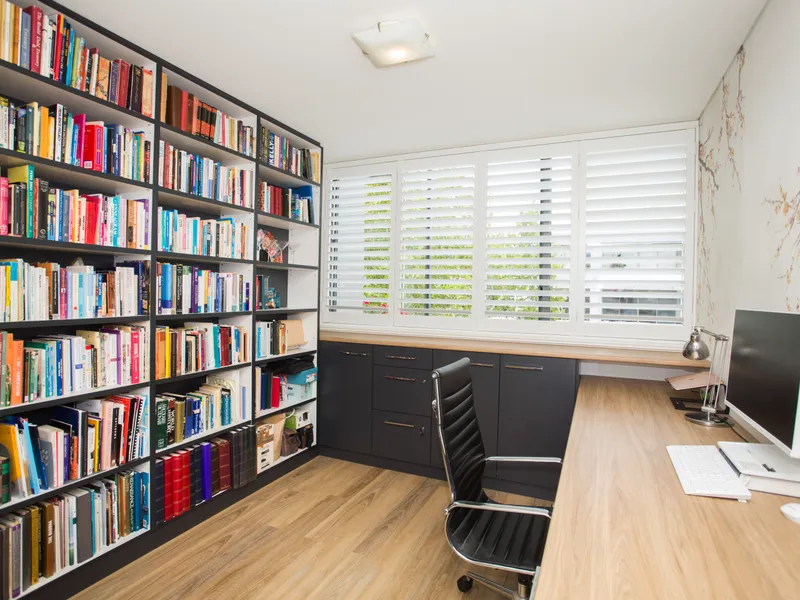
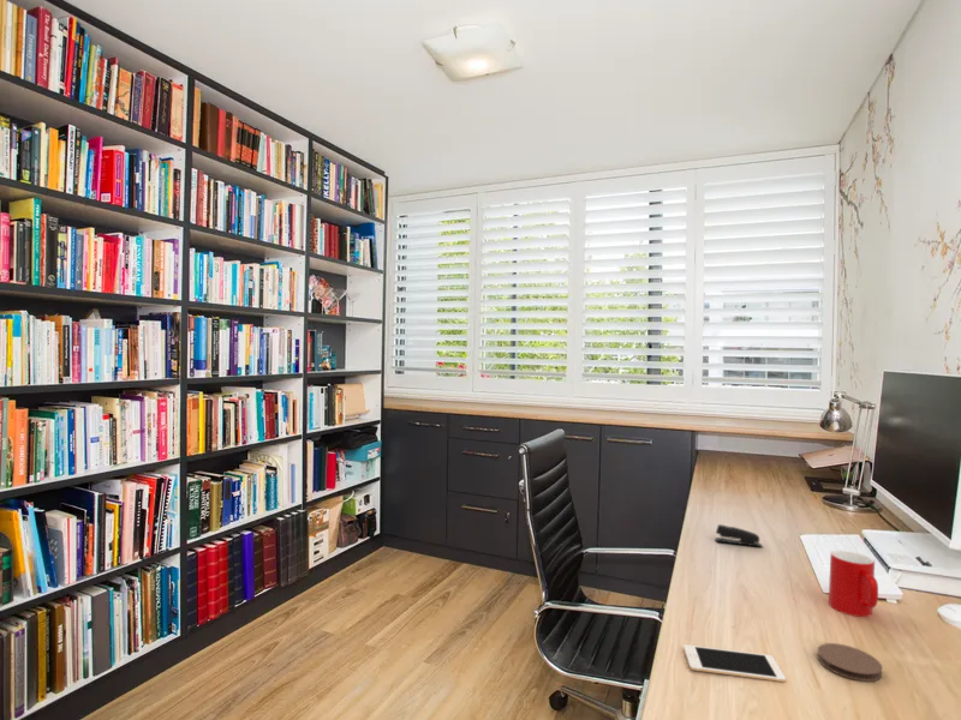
+ coaster [817,642,883,683]
+ cup [828,550,879,618]
+ cell phone [682,643,787,683]
+ stapler [714,523,763,548]
